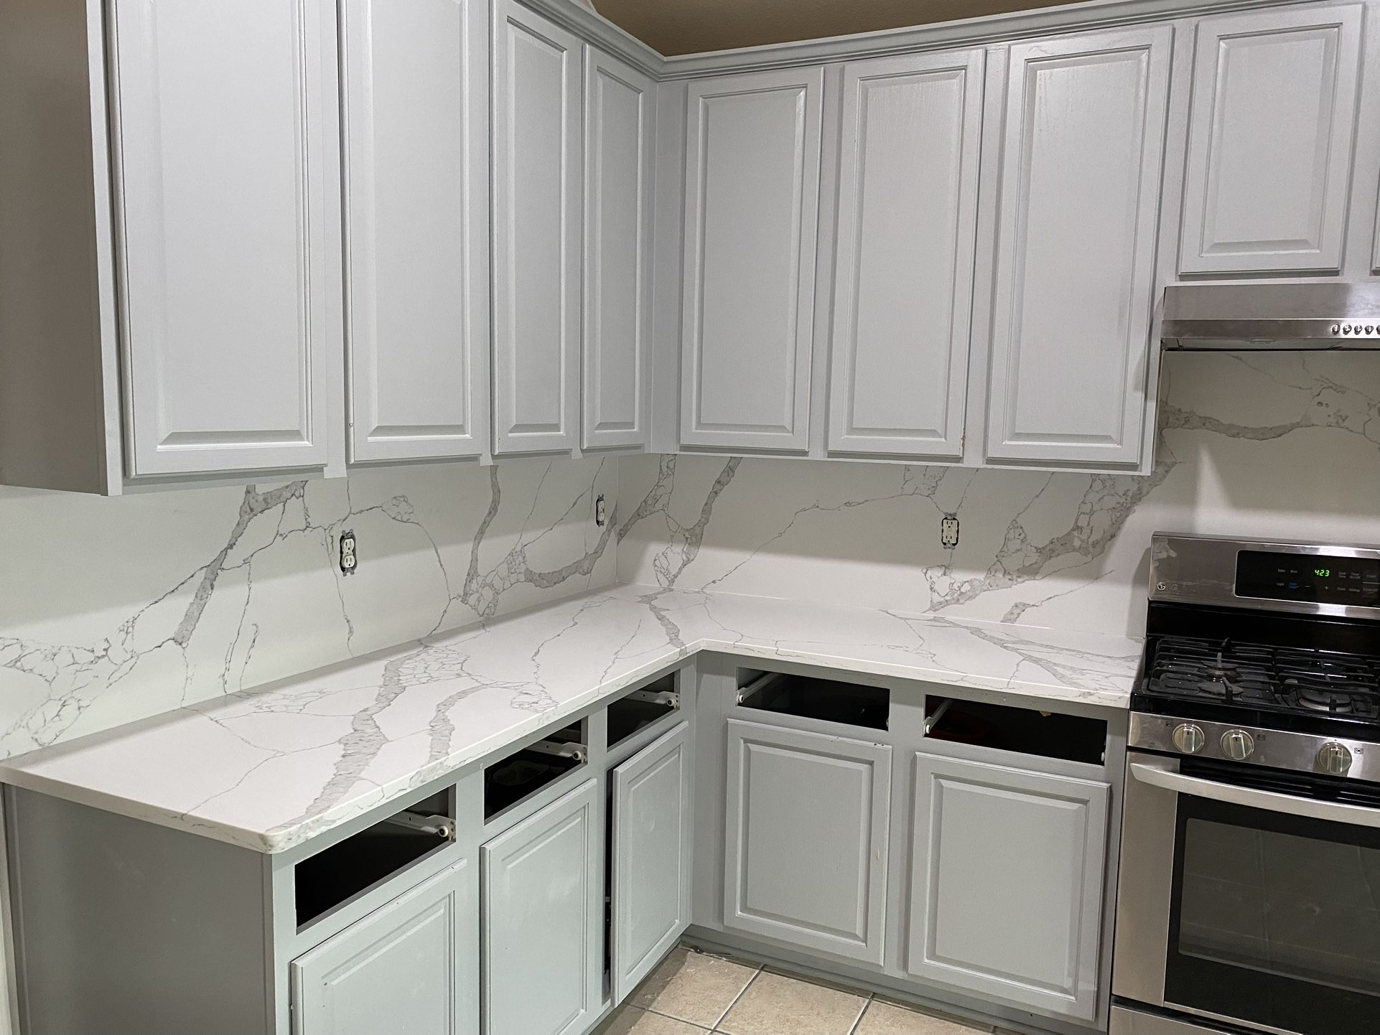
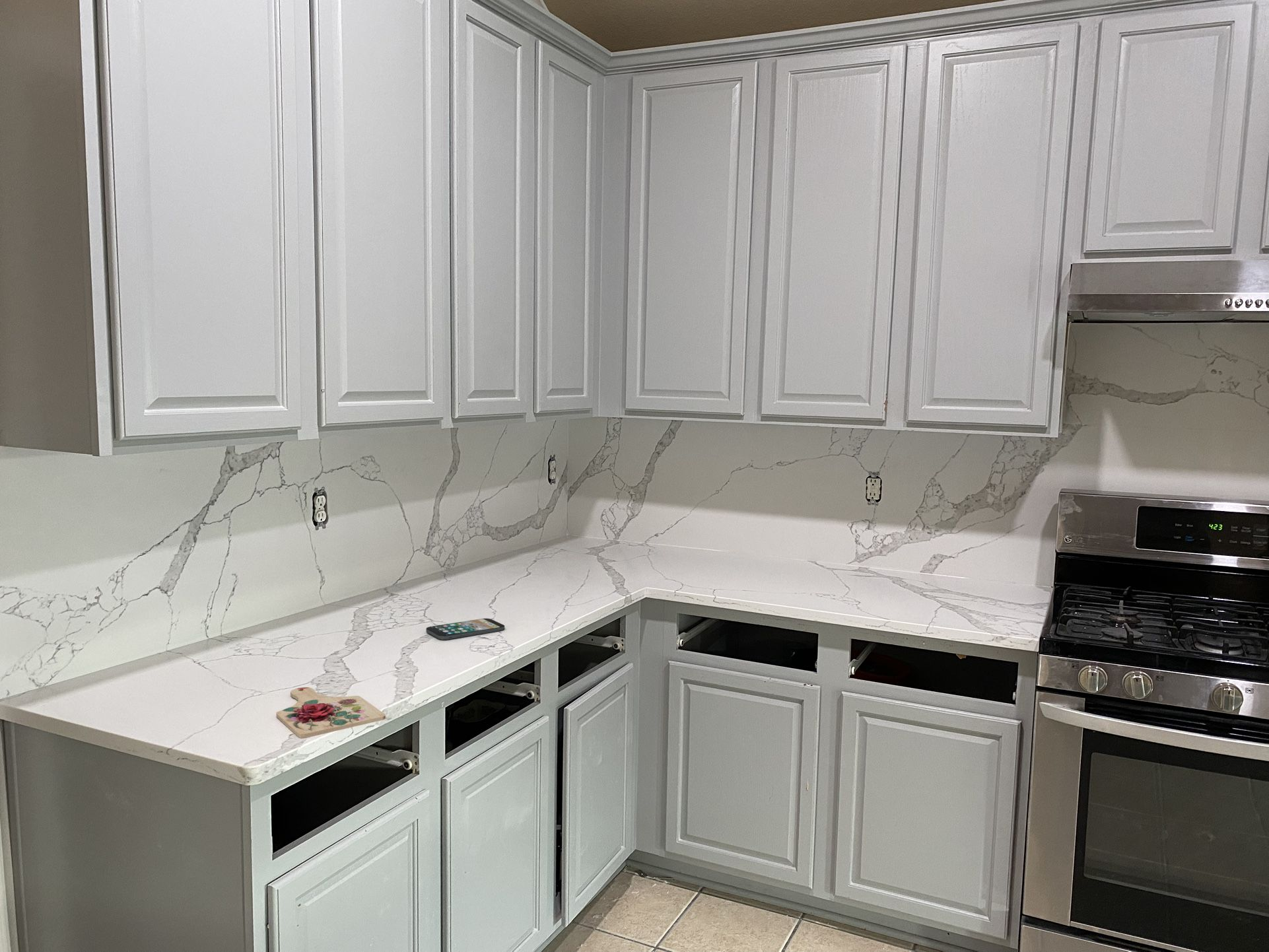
+ cutting board [275,687,386,739]
+ smartphone [425,618,505,640]
